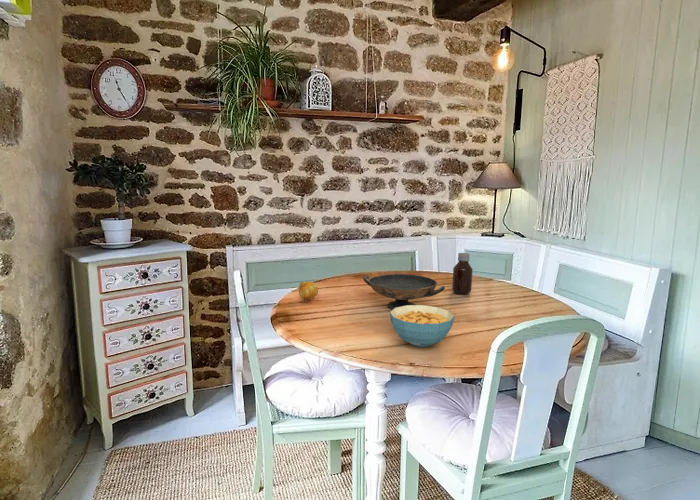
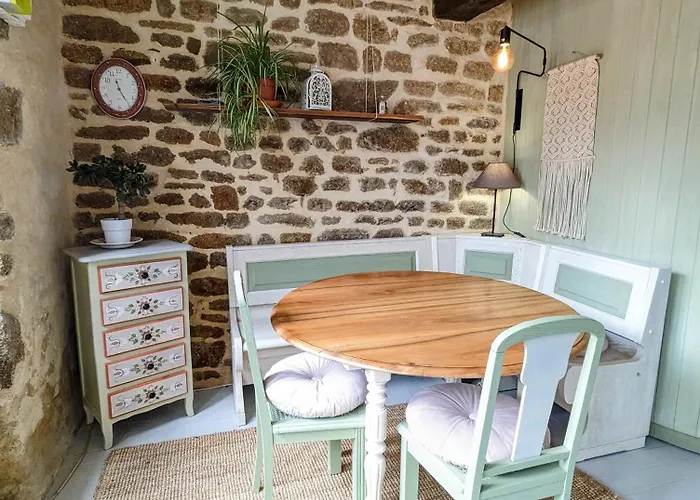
- cereal bowl [389,304,455,348]
- fruit [298,281,319,302]
- decorative bowl [362,273,446,310]
- bottle [451,252,474,295]
